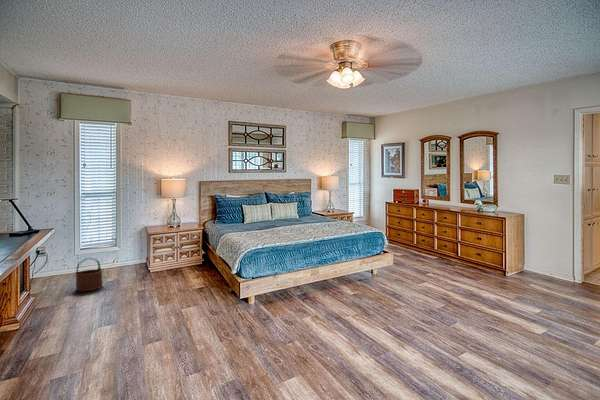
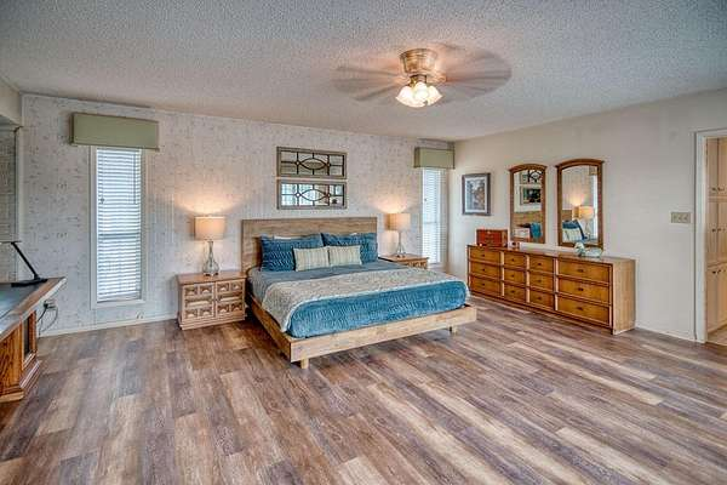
- wooden bucket [75,257,103,292]
